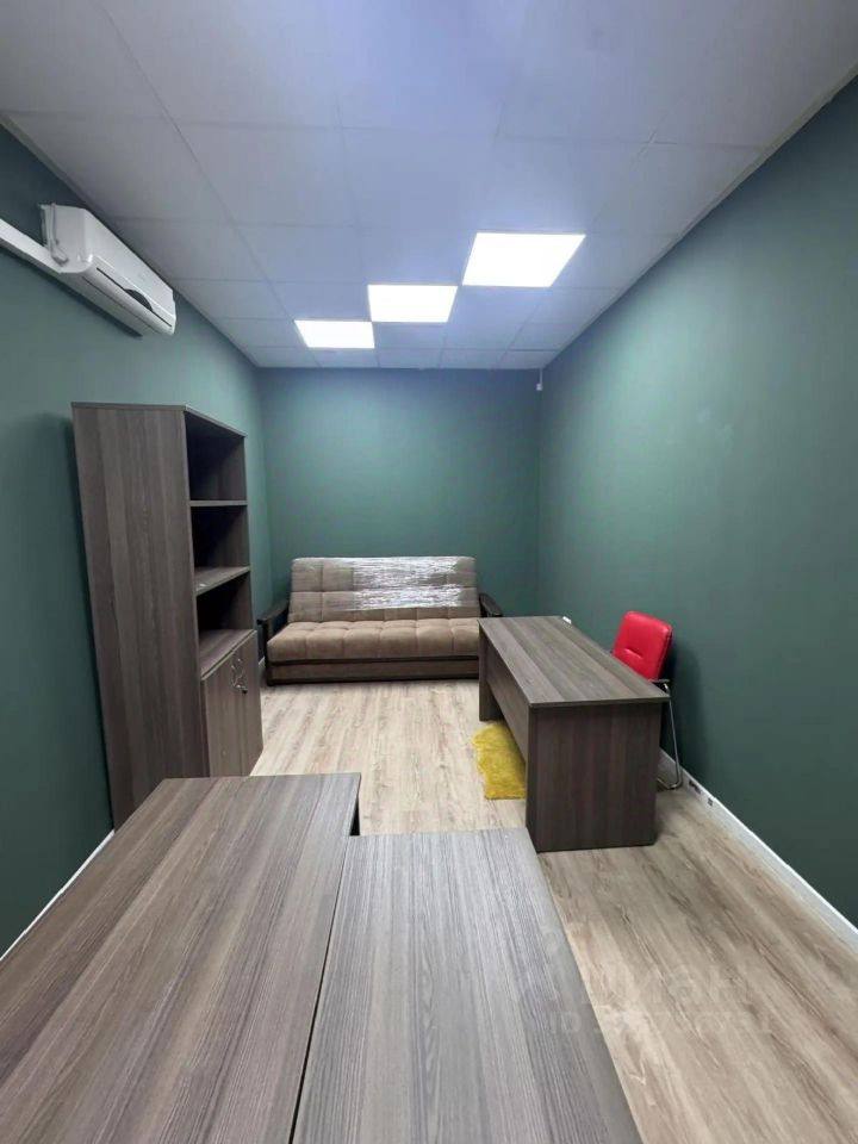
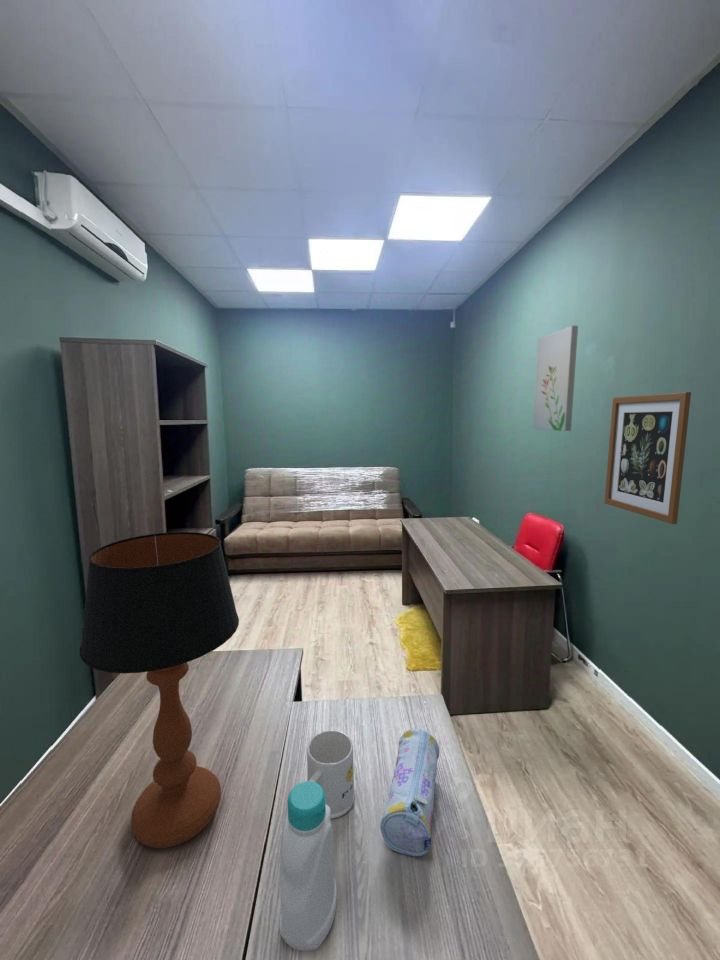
+ mug [306,729,356,820]
+ wall art [604,391,692,525]
+ table lamp [79,531,240,849]
+ pencil case [379,727,440,857]
+ wall art [532,325,579,432]
+ bottle [279,780,338,952]
